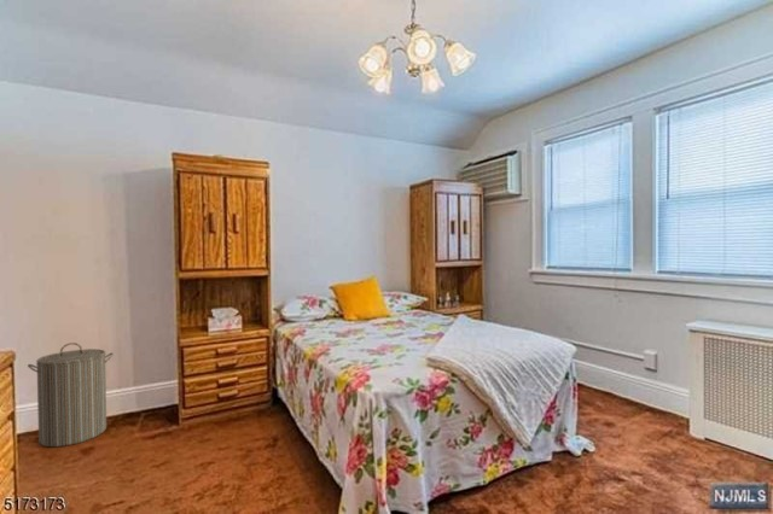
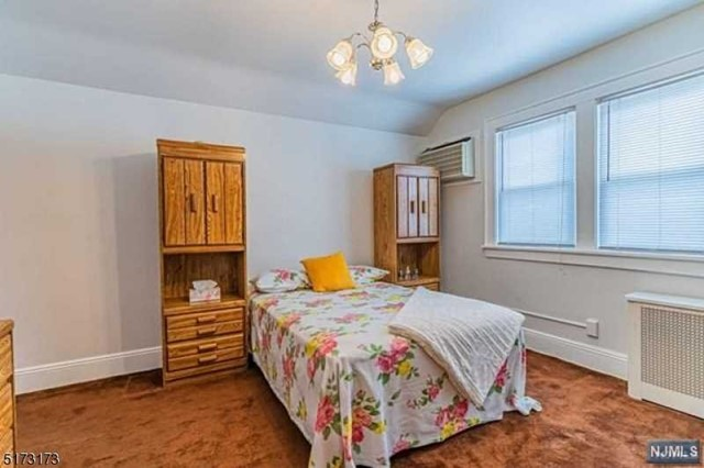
- laundry hamper [27,341,115,448]
